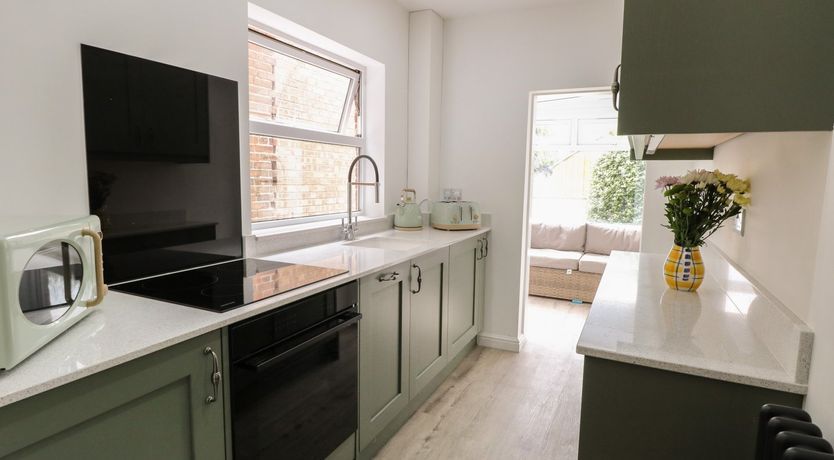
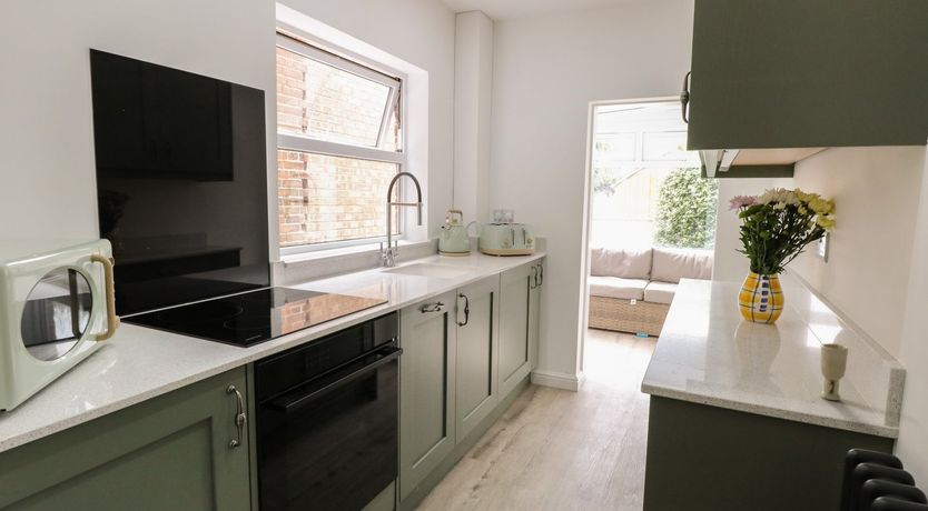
+ cup [820,342,849,401]
